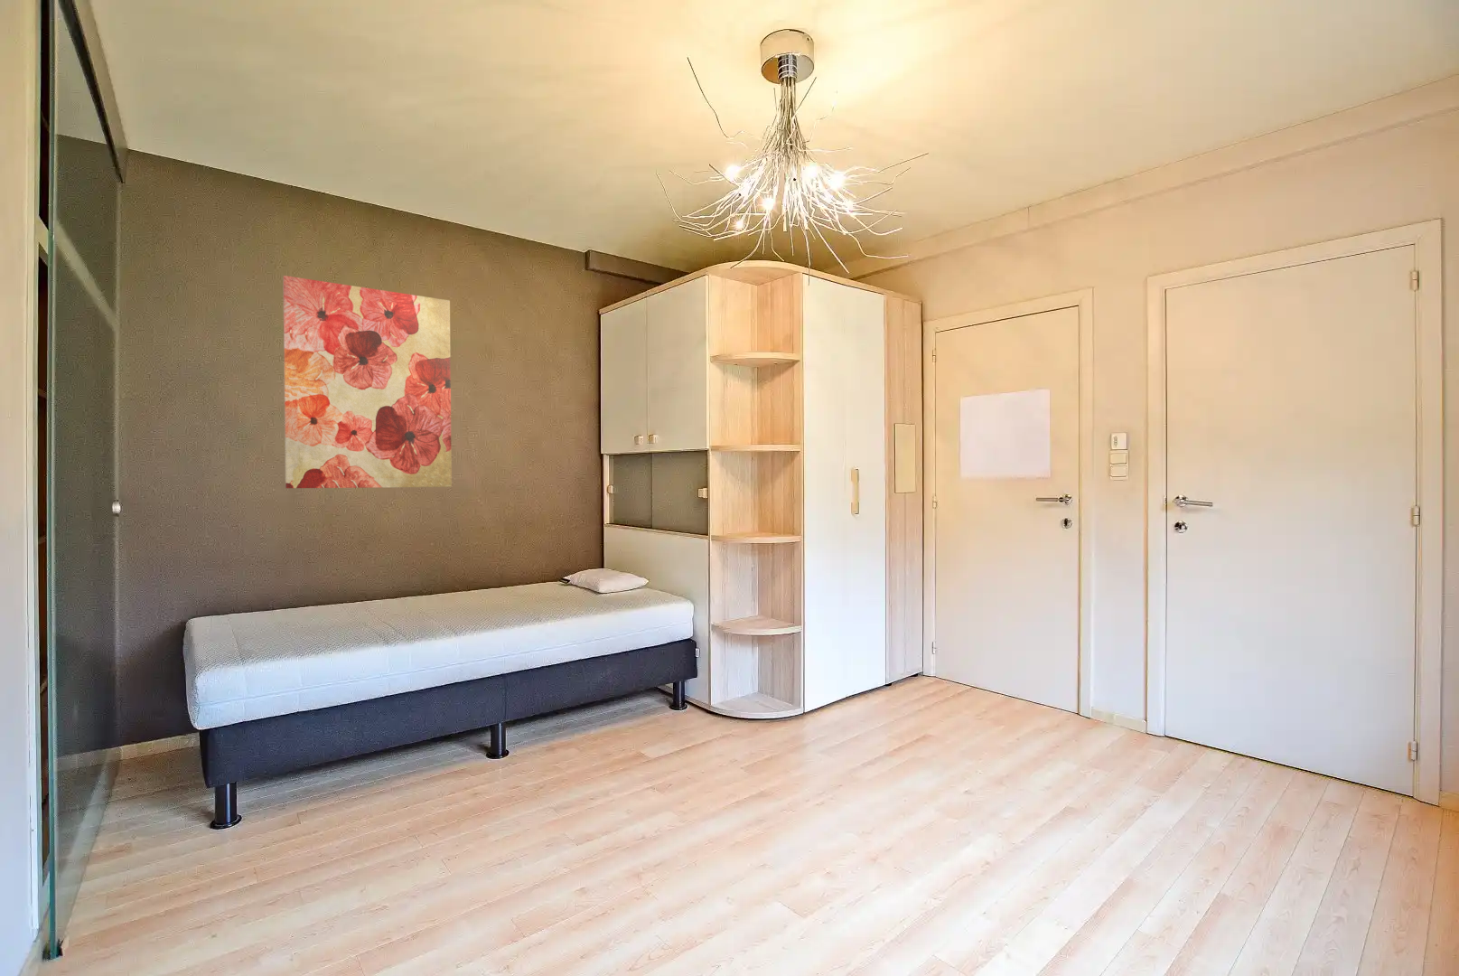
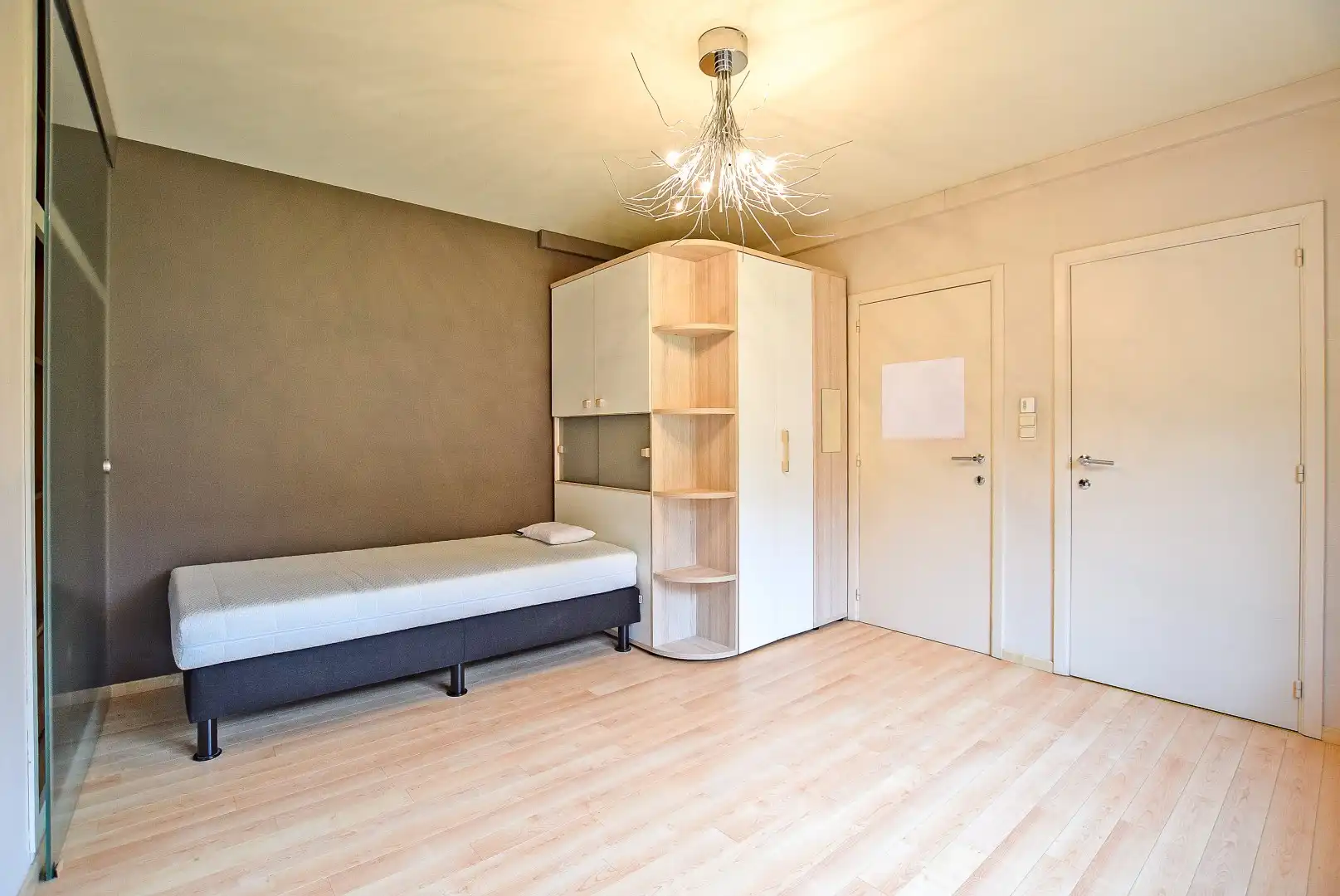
- wall art [282,274,453,489]
